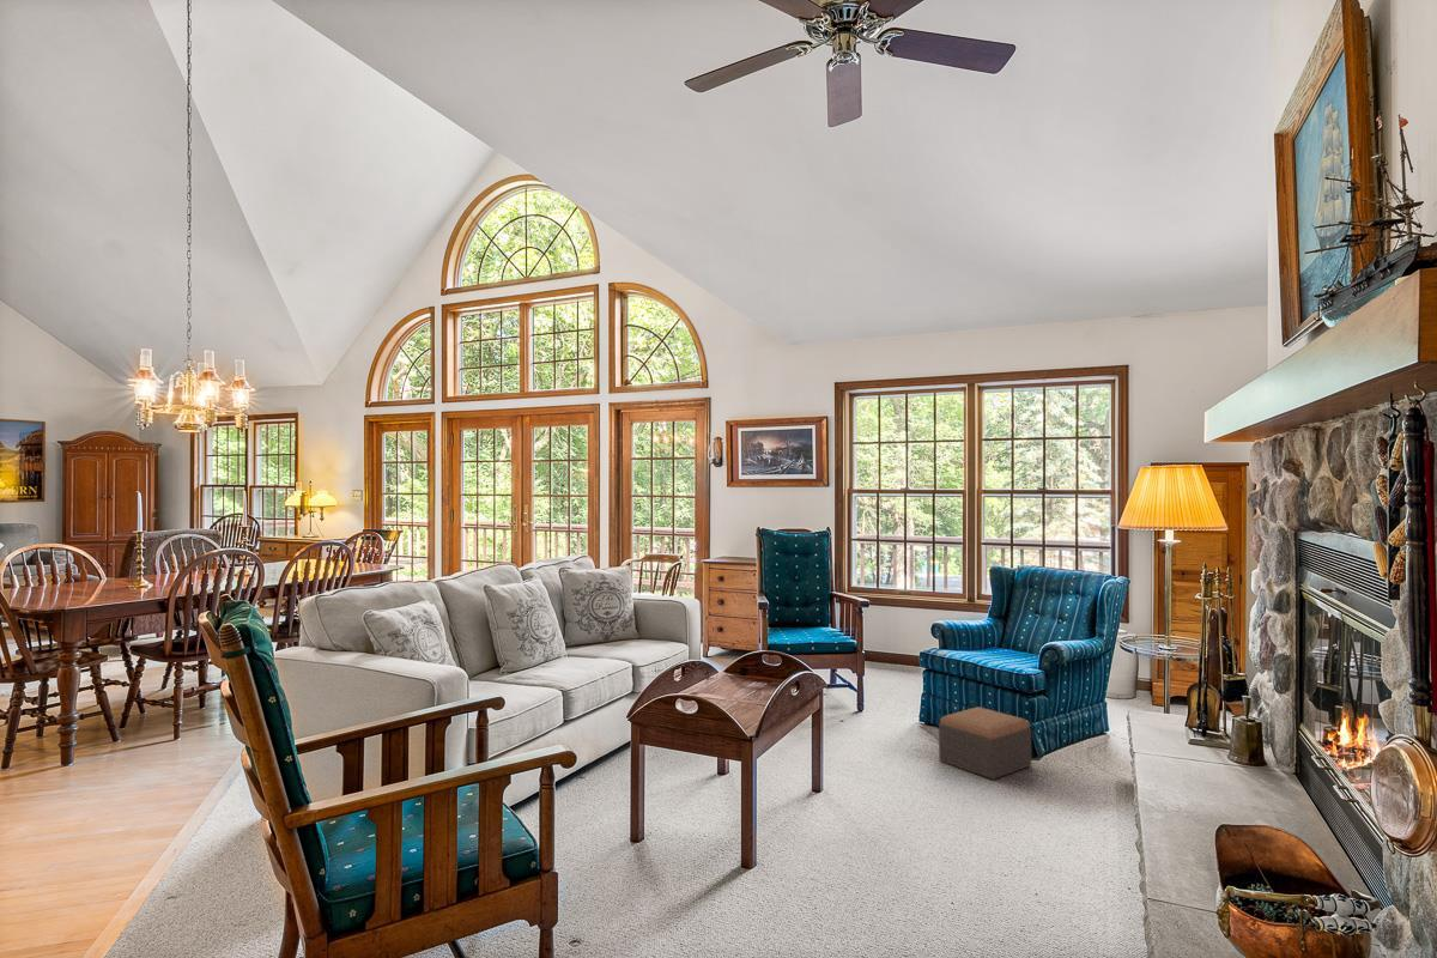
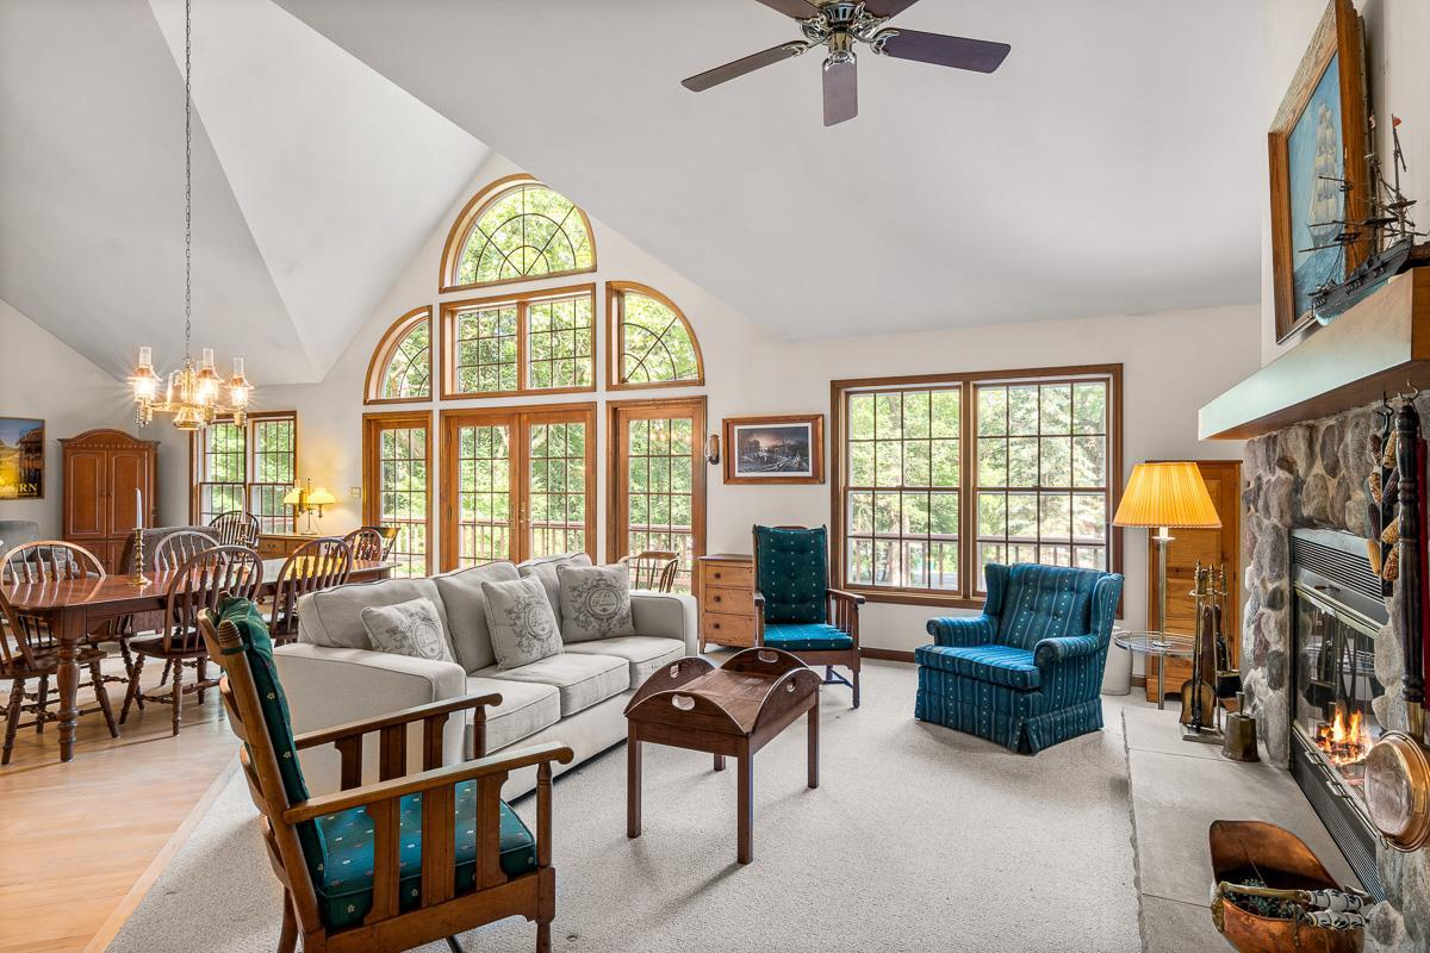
- footstool [938,705,1032,781]
